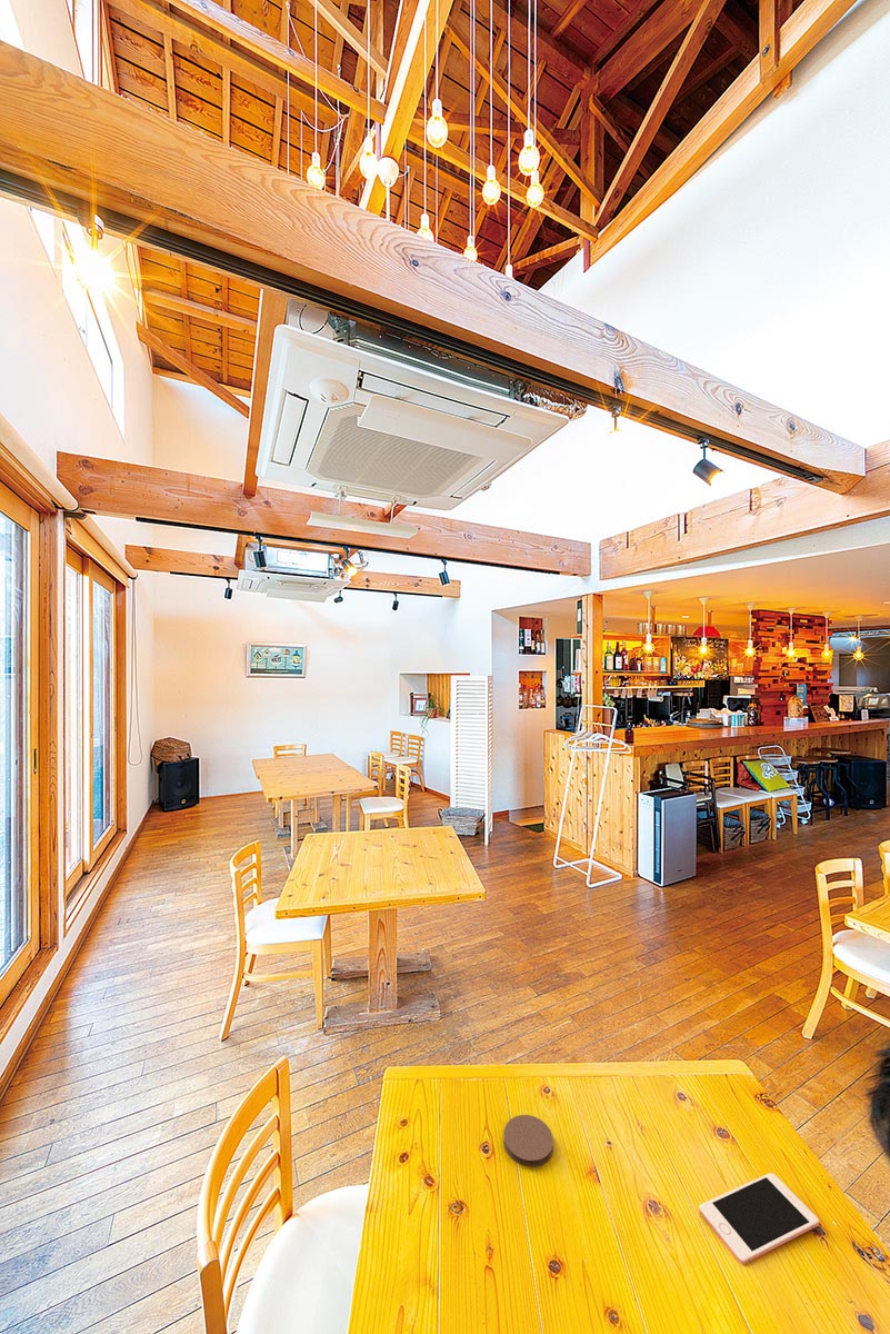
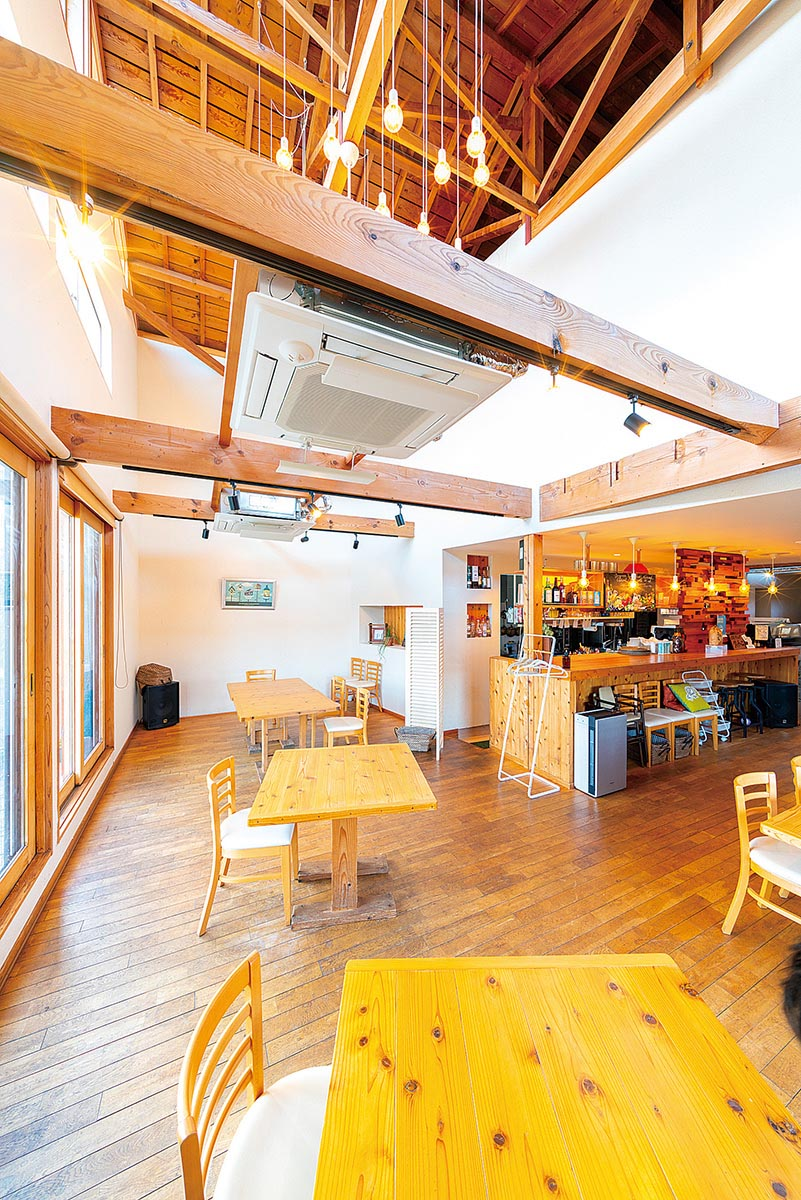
- coaster [502,1114,554,1168]
- cell phone [698,1172,820,1265]
